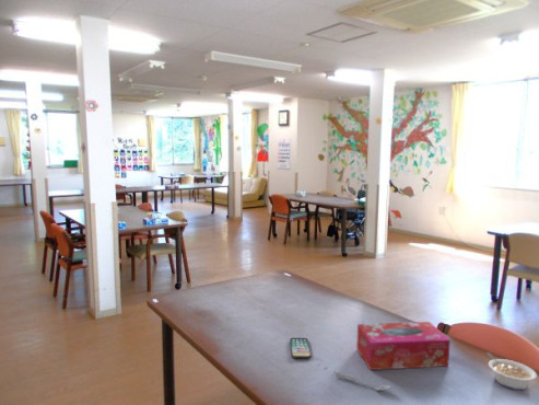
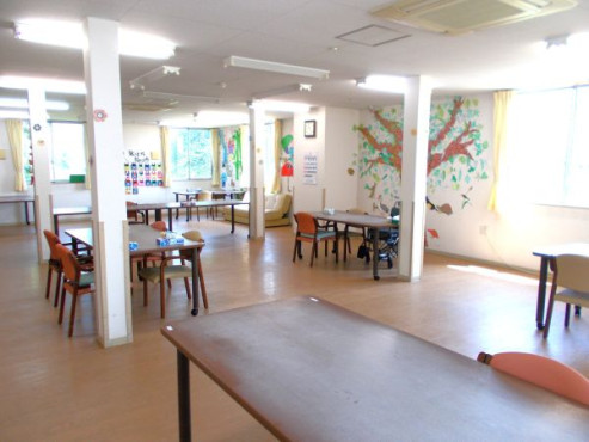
- tissue box [355,321,452,371]
- smartphone [289,337,313,359]
- legume [485,351,538,391]
- spoon [331,370,391,392]
